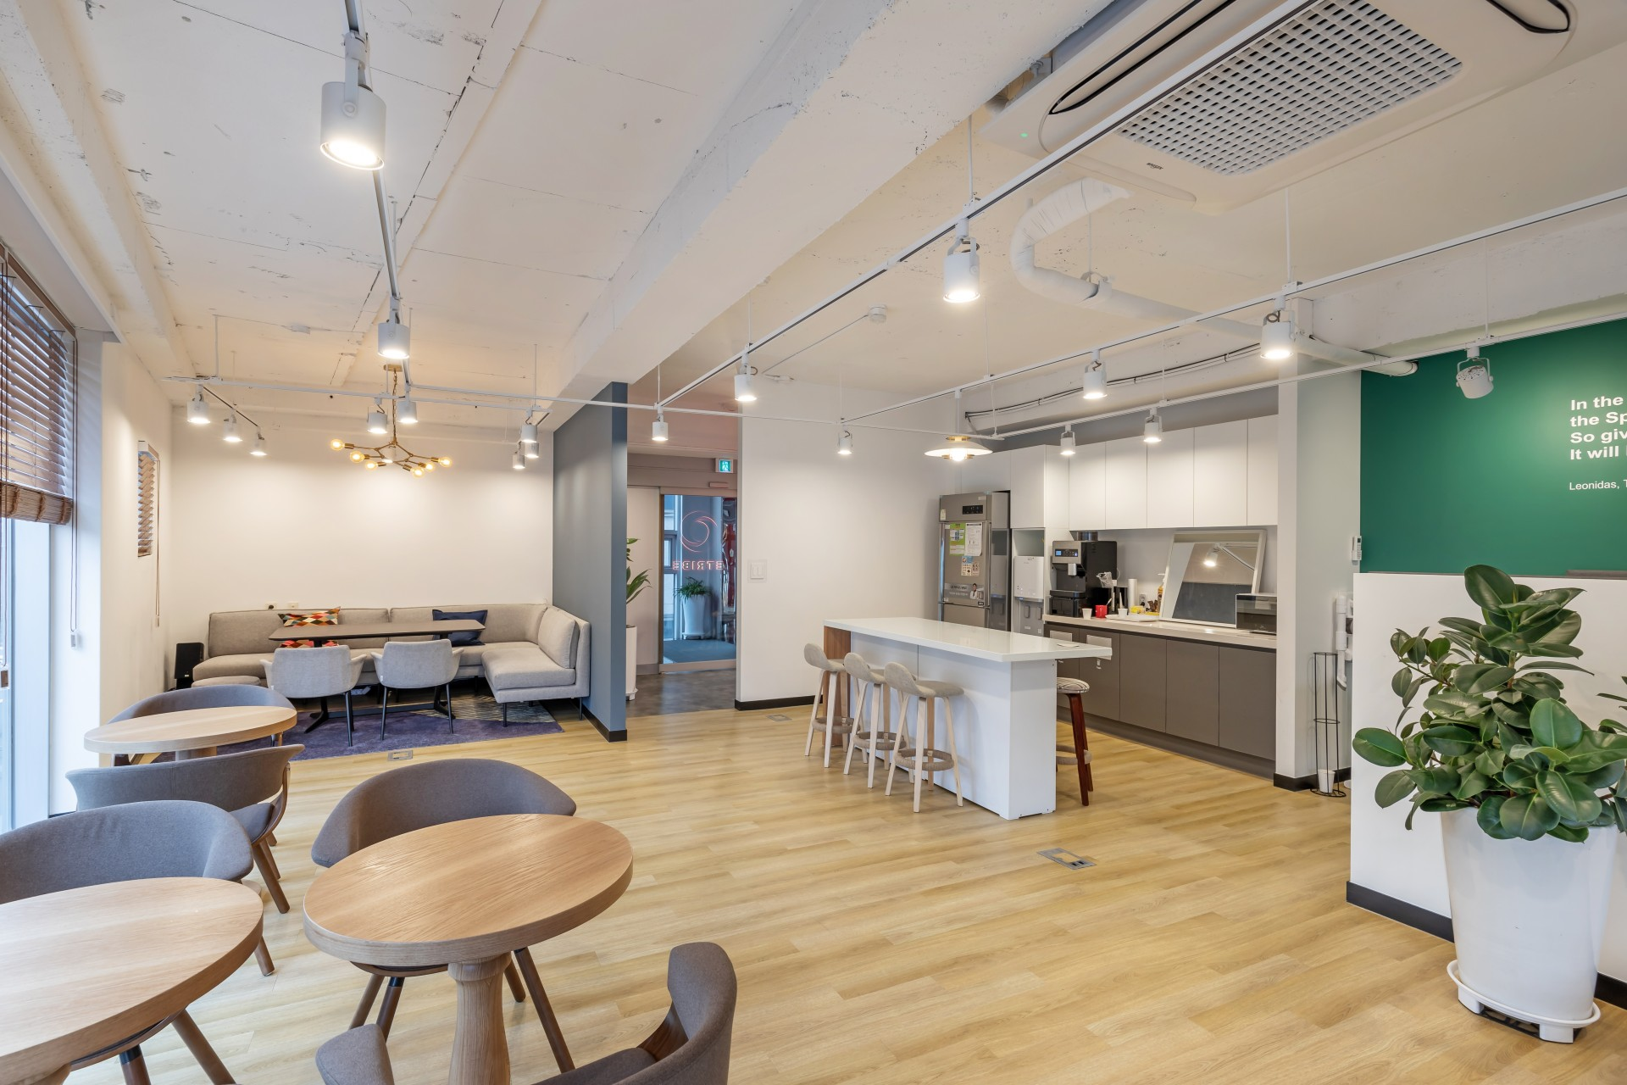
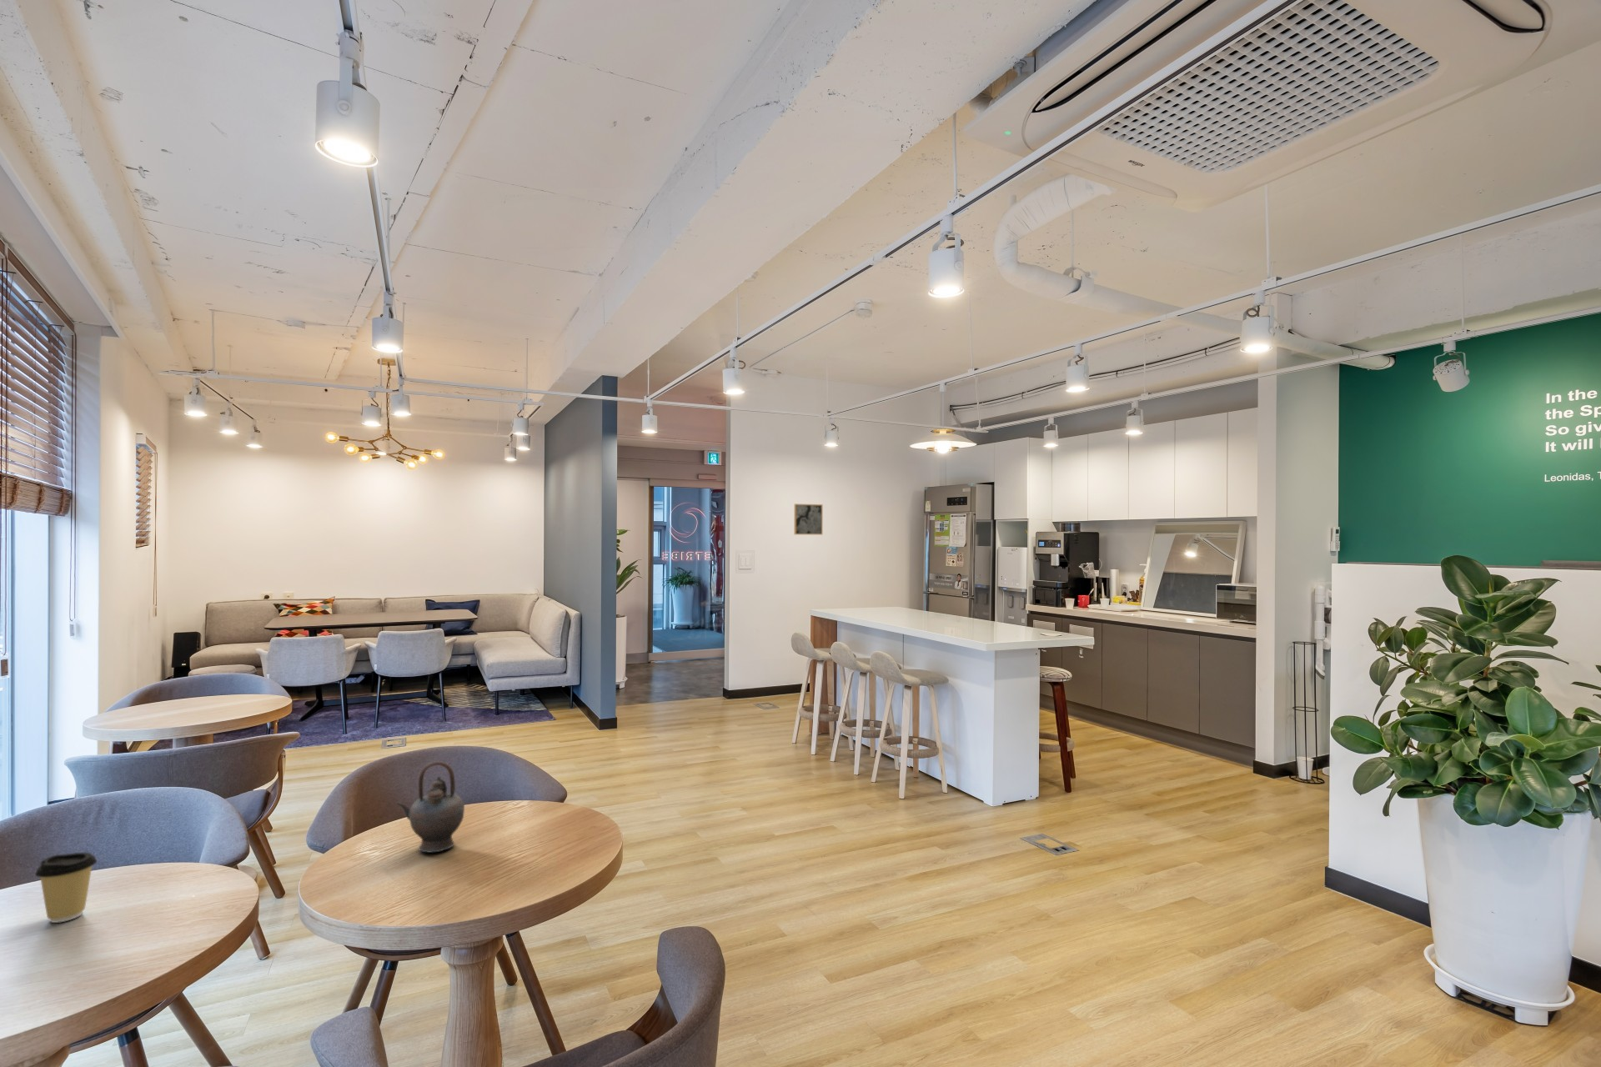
+ wall art [793,504,823,535]
+ coffee cup [35,851,98,924]
+ teapot [395,760,466,854]
